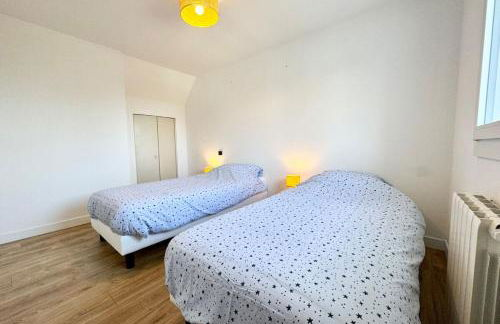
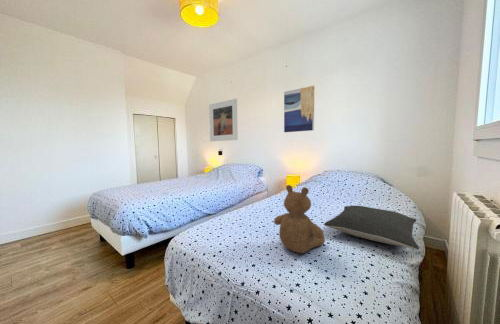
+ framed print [208,98,239,142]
+ pillow [323,205,420,251]
+ teddy bear [273,184,326,254]
+ wall art [283,85,315,133]
